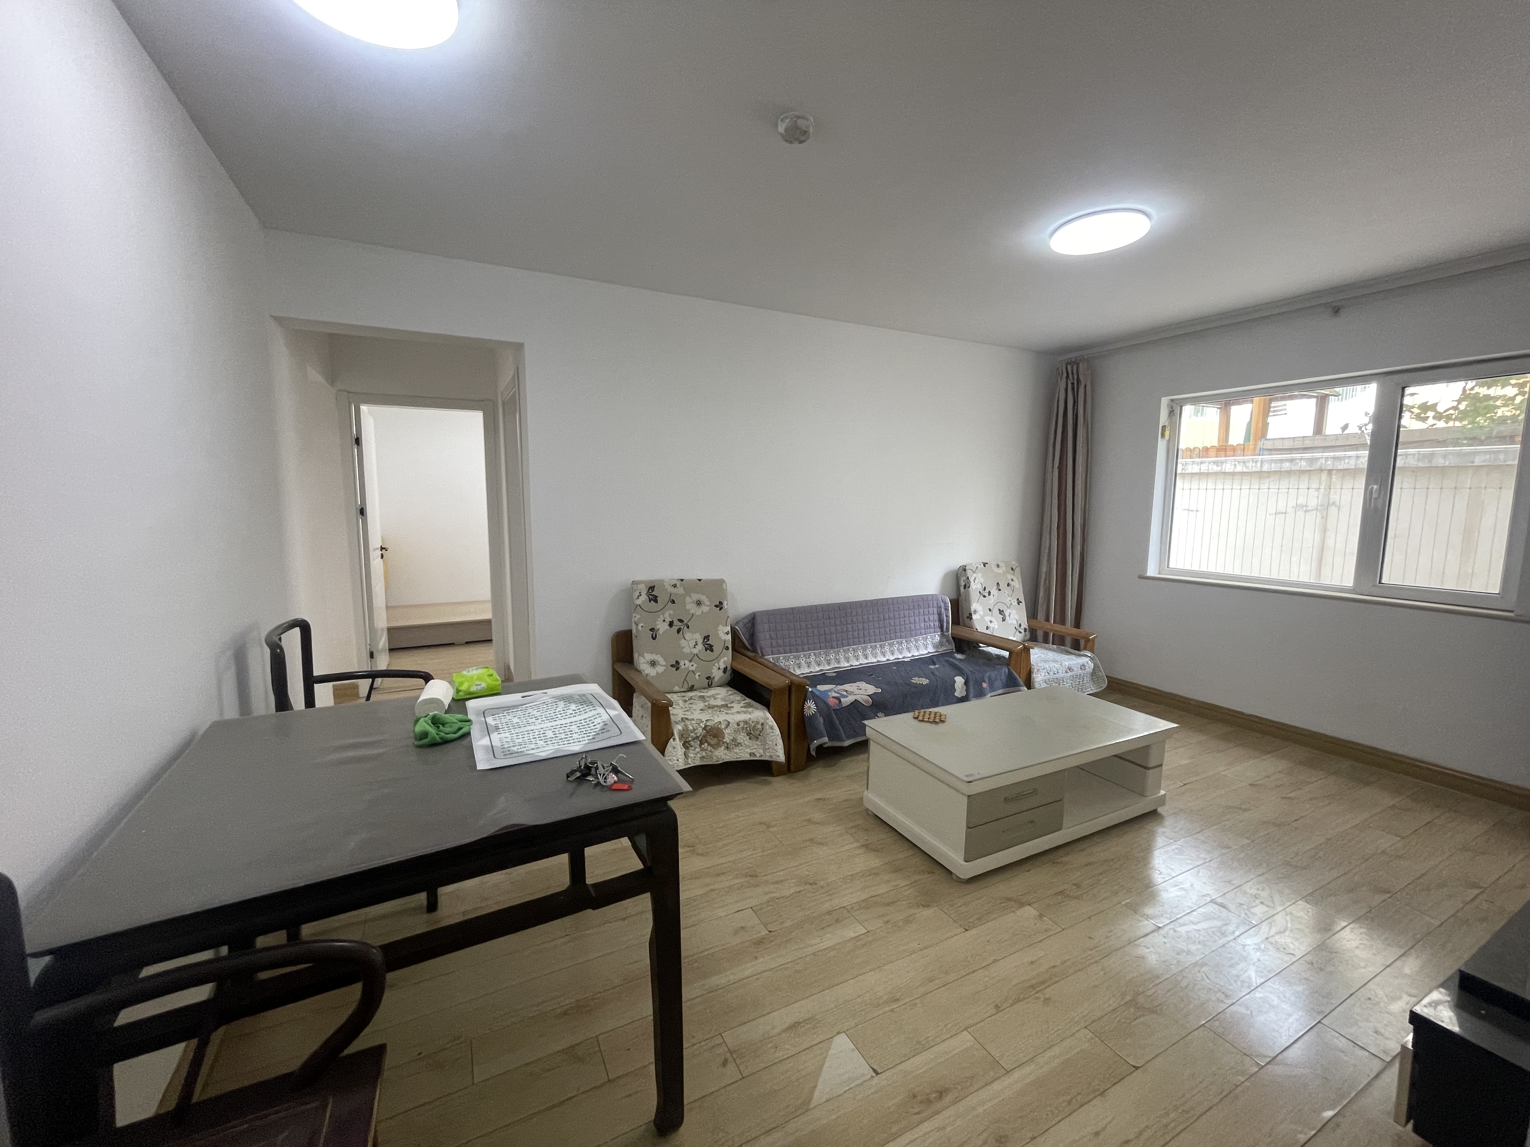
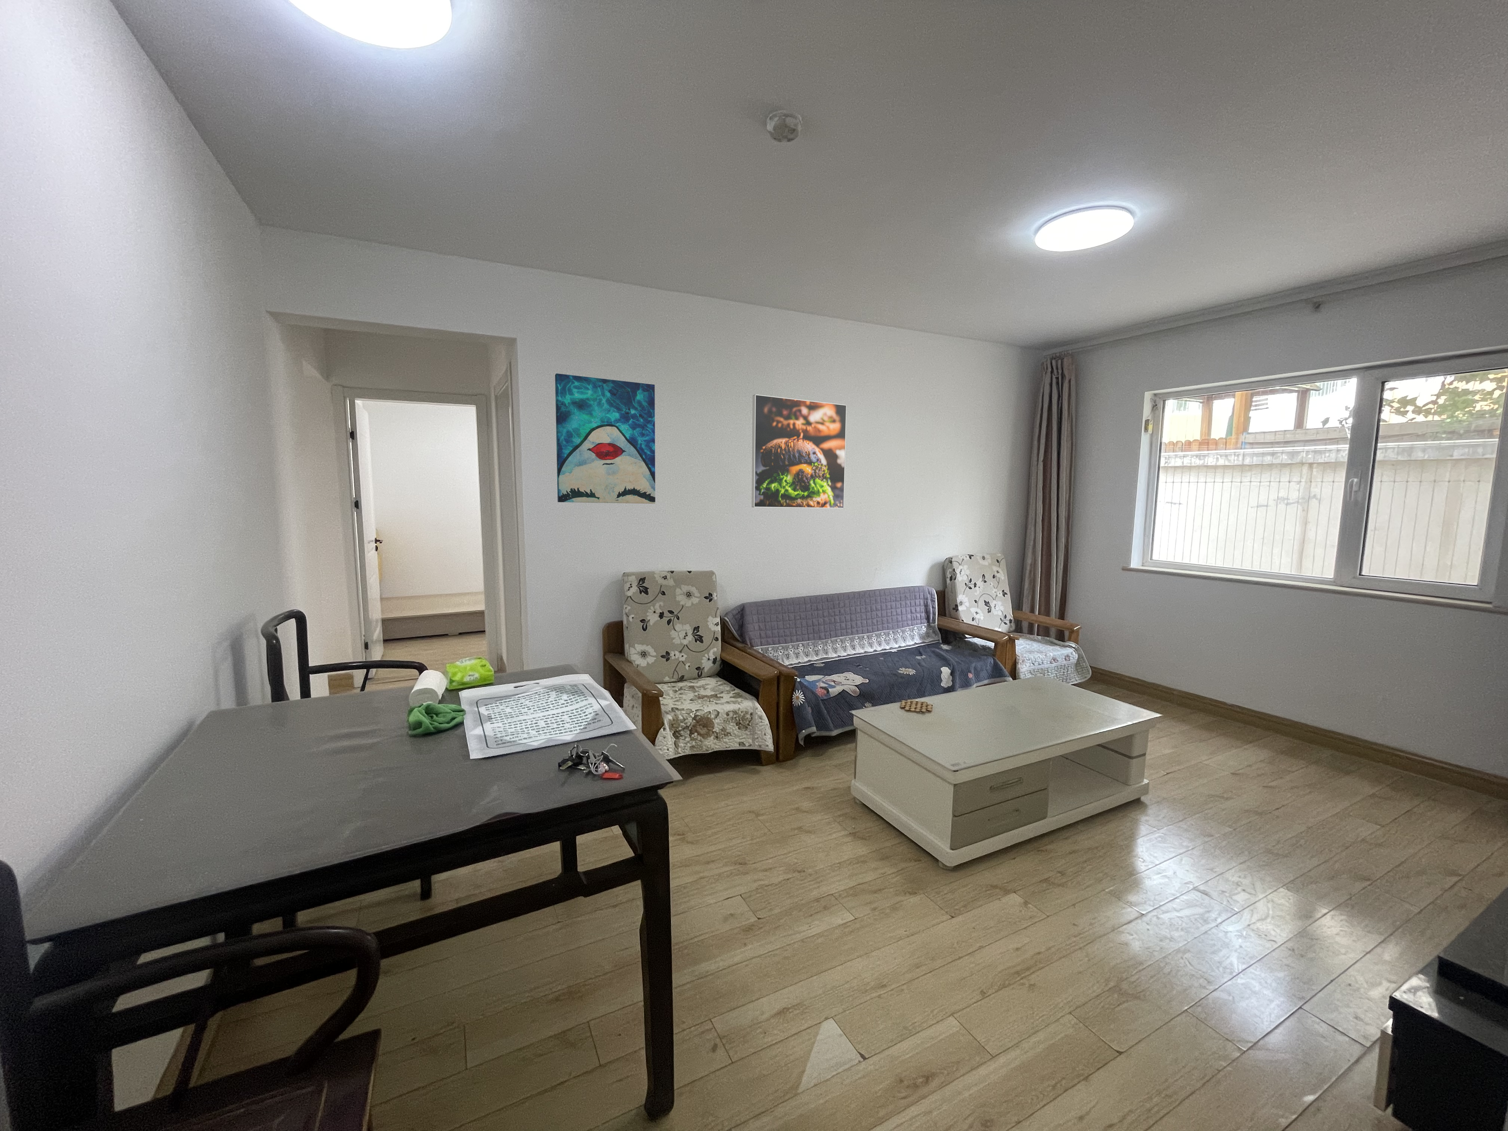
+ wall art [555,373,655,504]
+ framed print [752,394,847,508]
